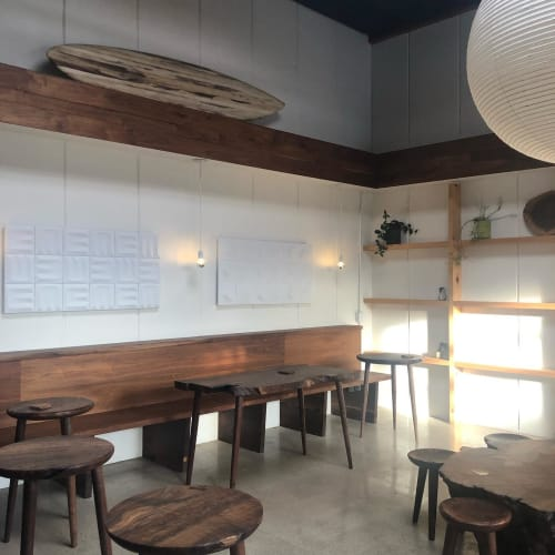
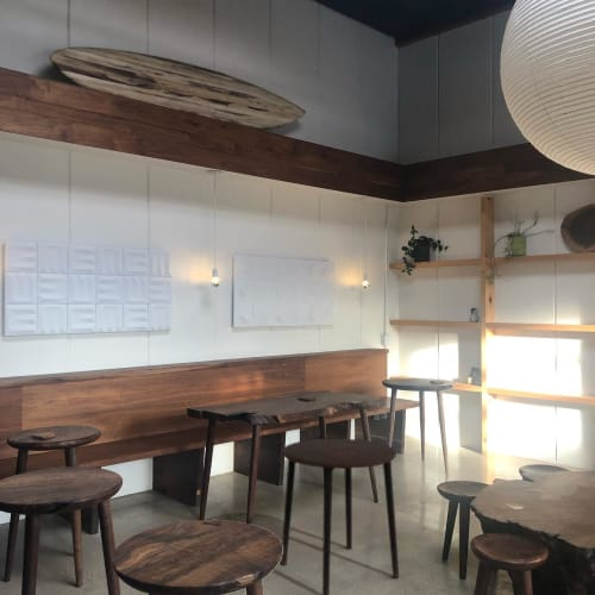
+ side table [280,438,400,595]
